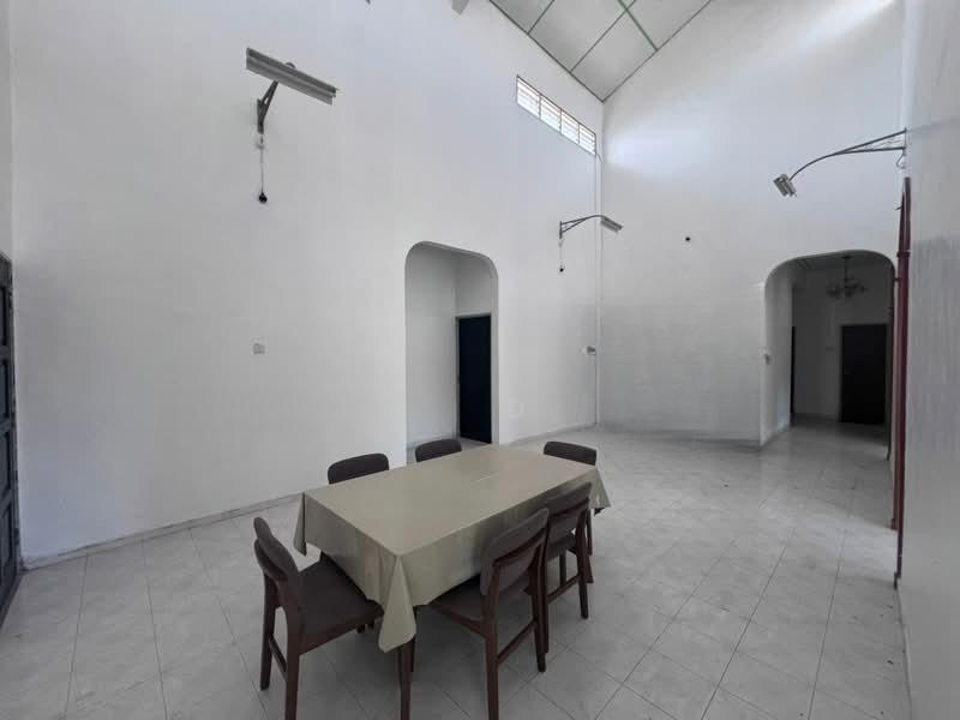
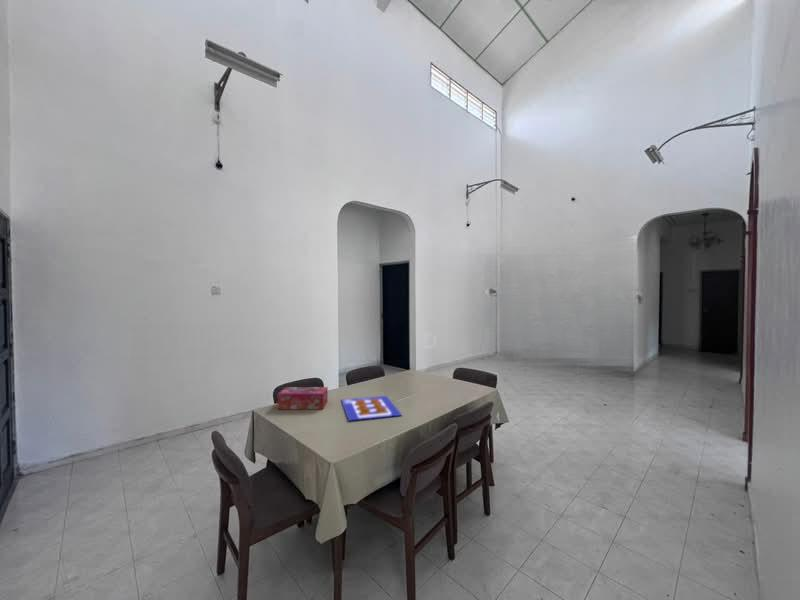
+ tissue box [277,386,329,410]
+ poster [340,395,403,422]
